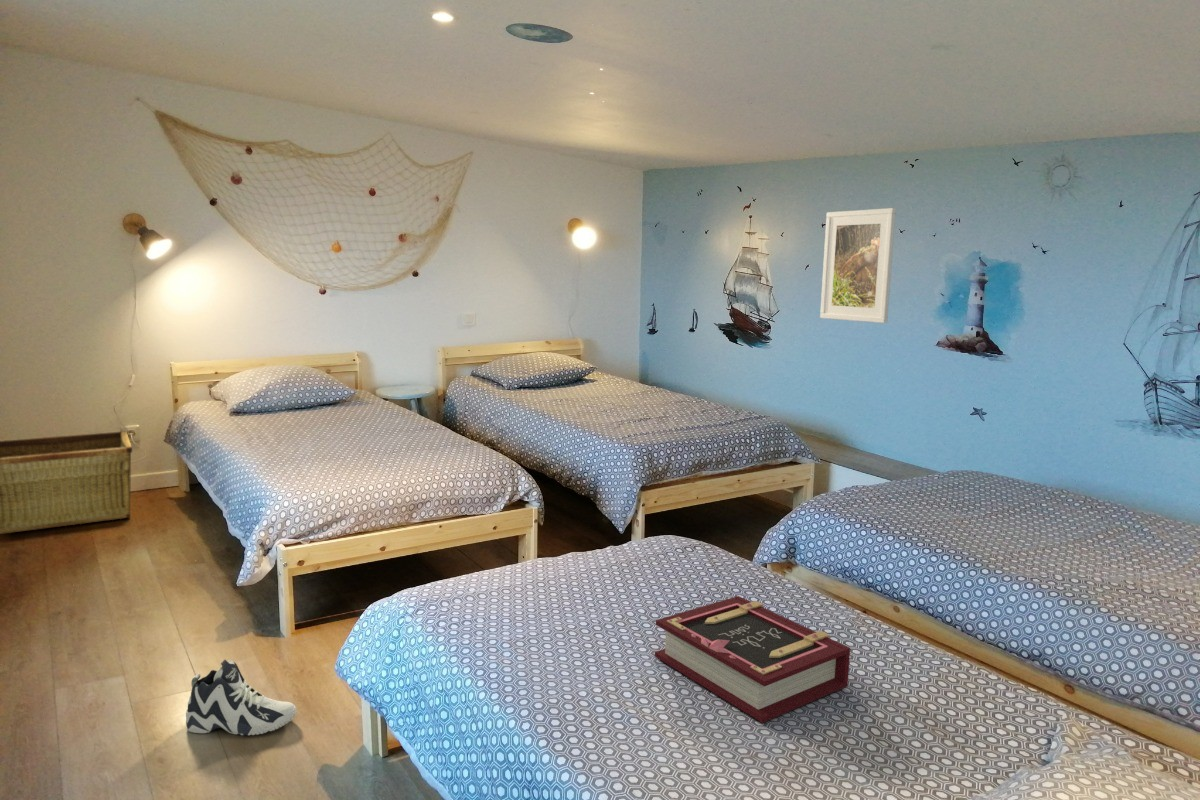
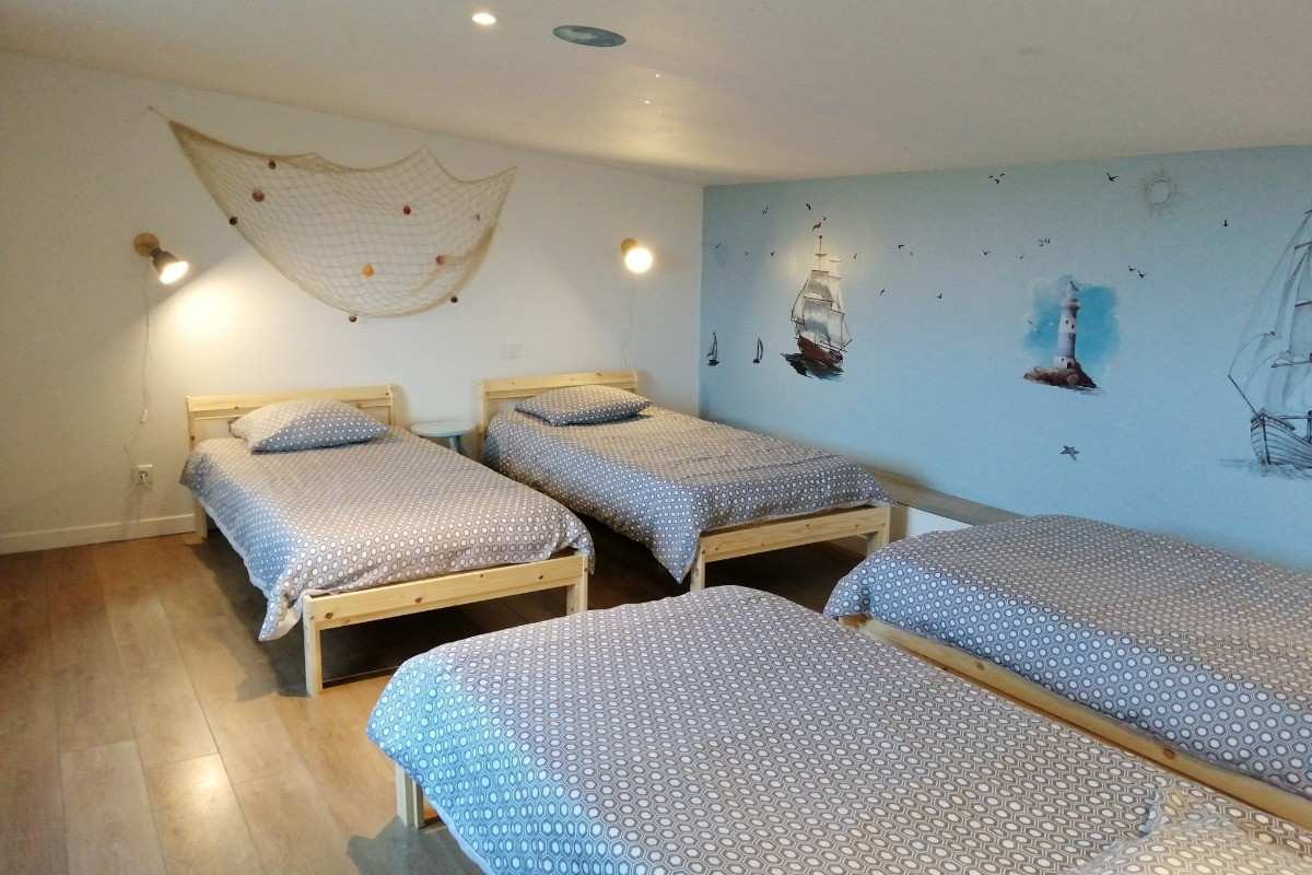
- hamper [0,430,133,535]
- sneaker [185,658,298,736]
- book [654,595,851,724]
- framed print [819,207,897,324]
